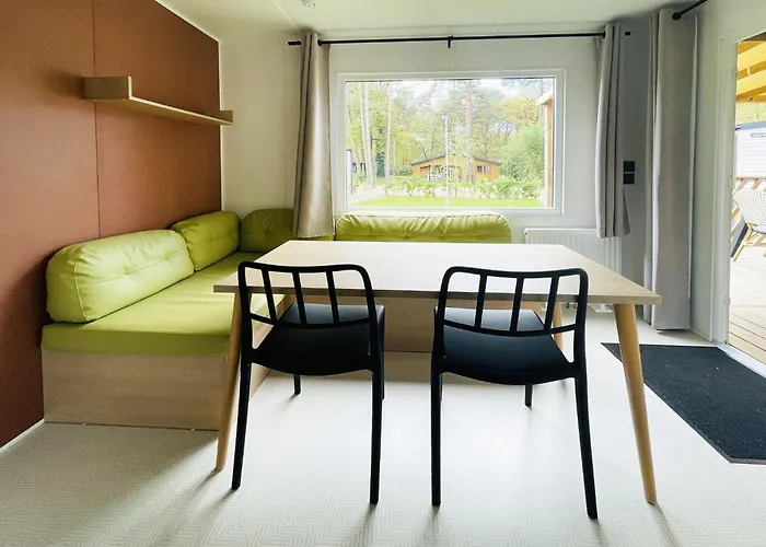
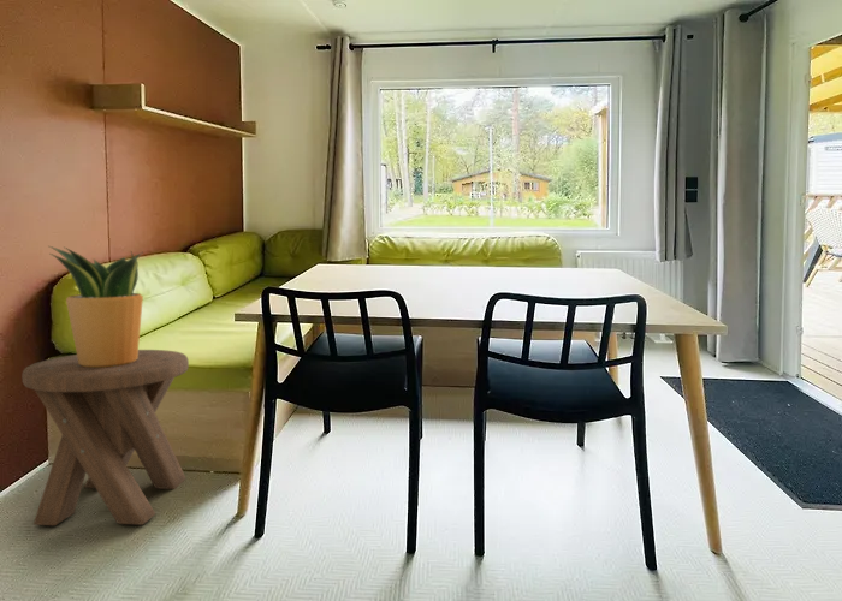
+ potted plant [48,245,144,368]
+ music stool [22,349,190,526]
